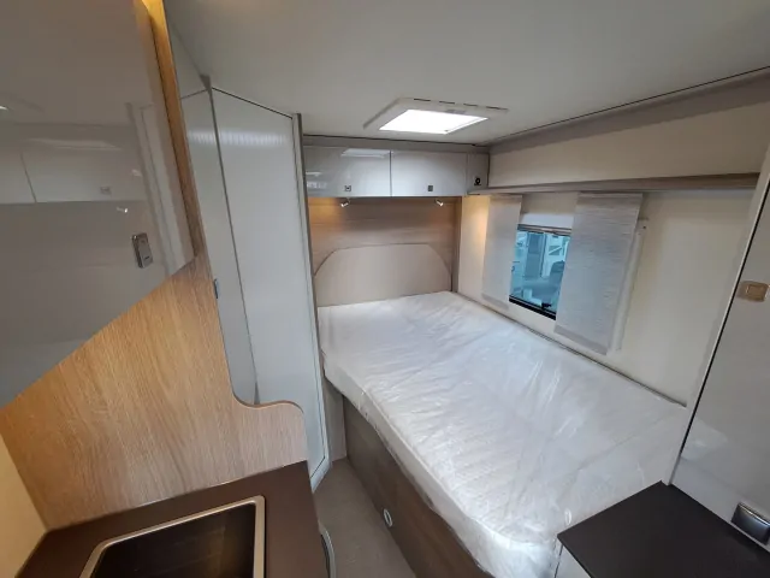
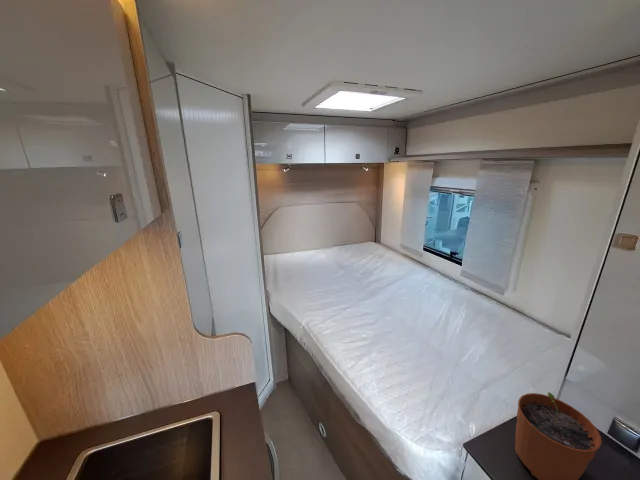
+ plant pot [514,391,603,480]
